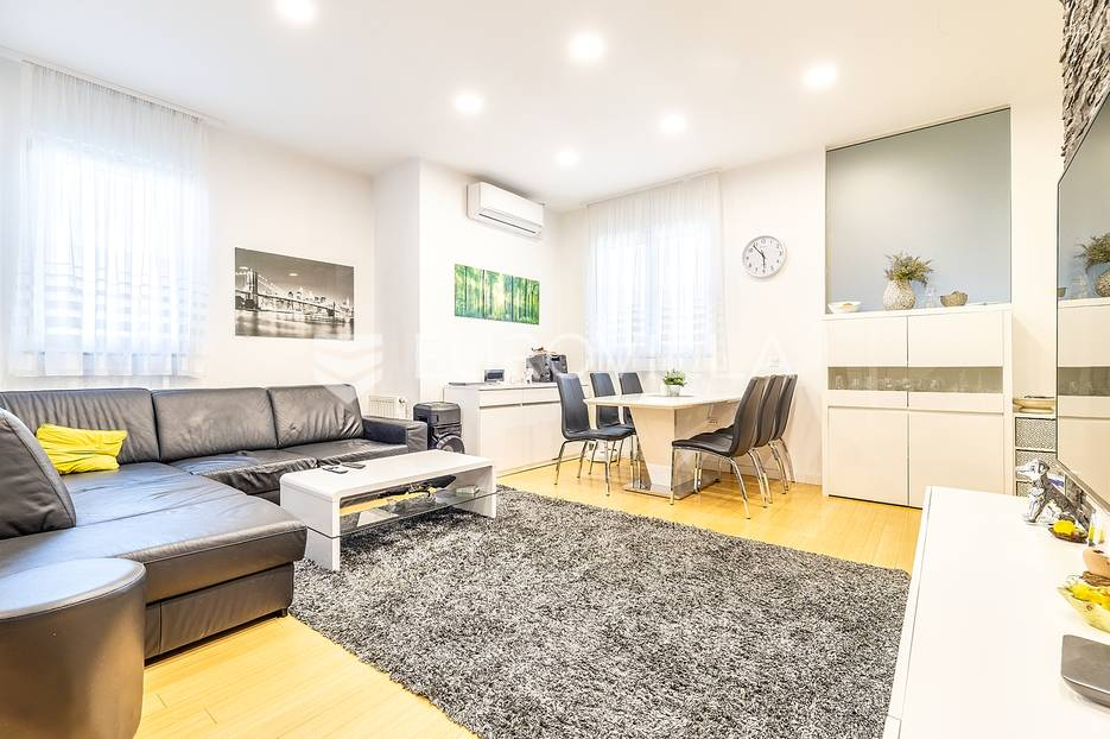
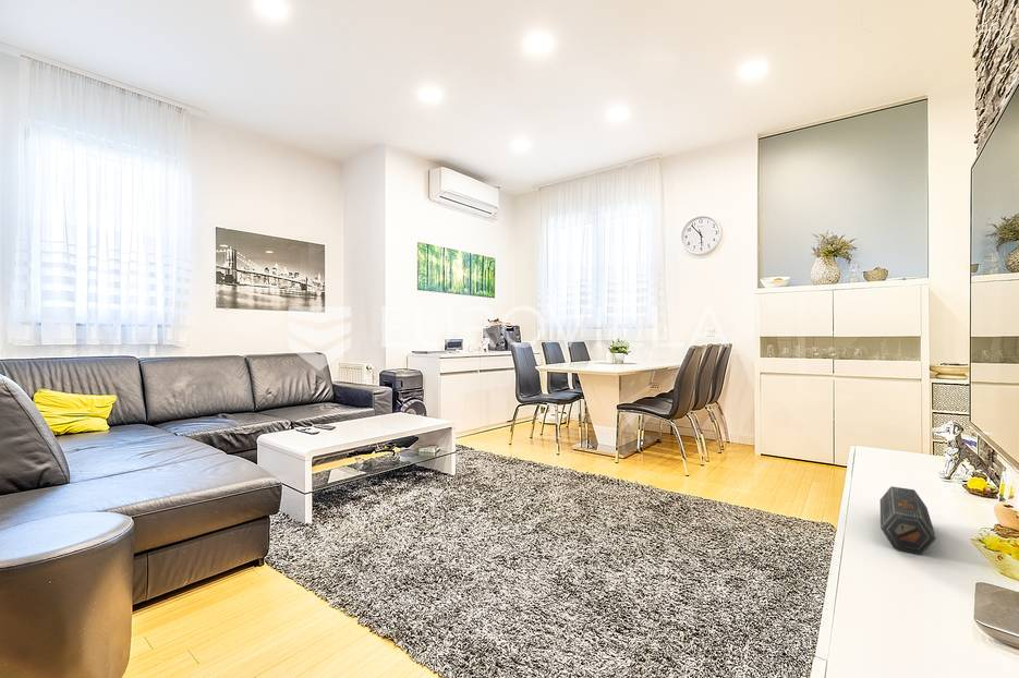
+ speaker [878,485,937,555]
